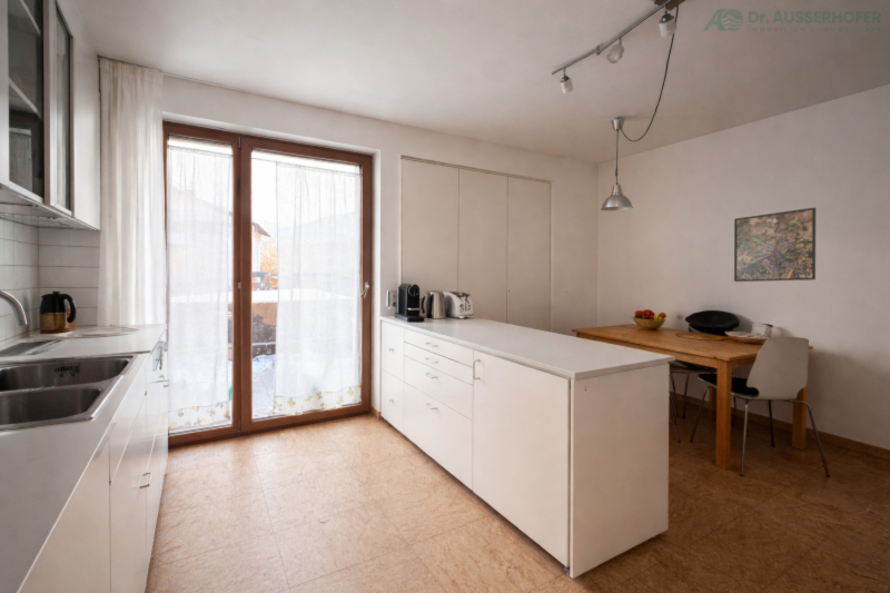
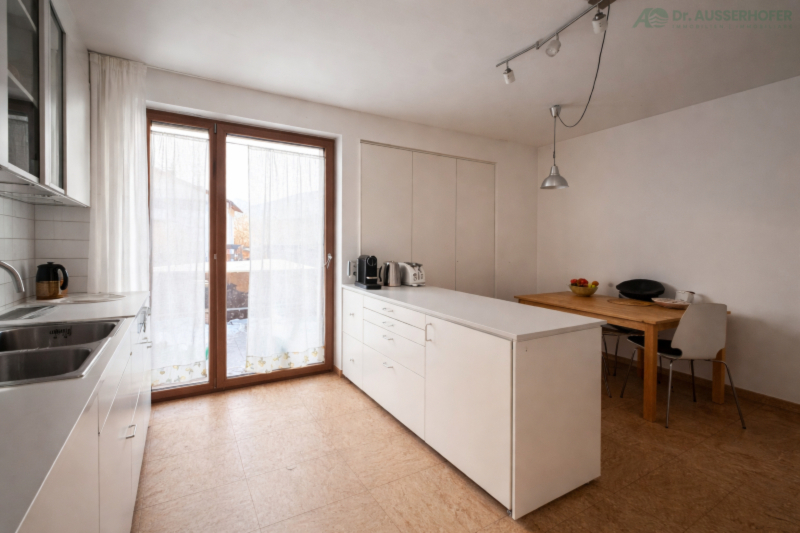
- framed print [733,206,817,283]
